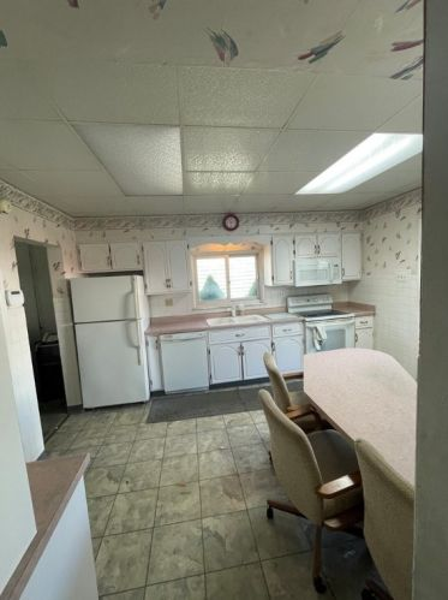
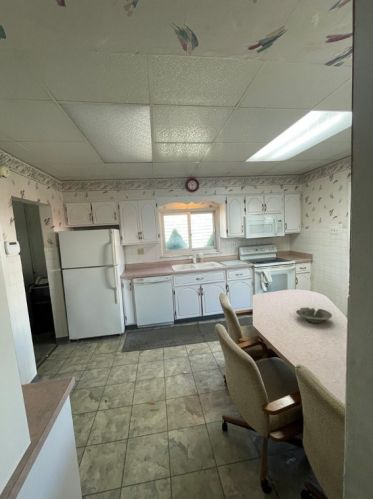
+ bowl [295,306,333,324]
